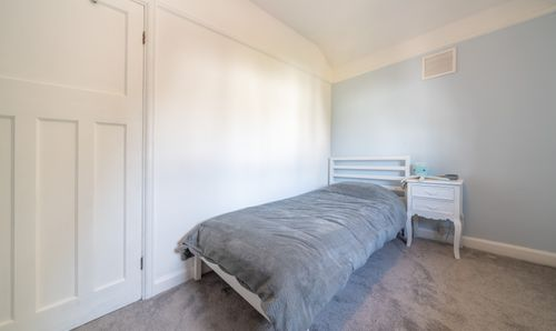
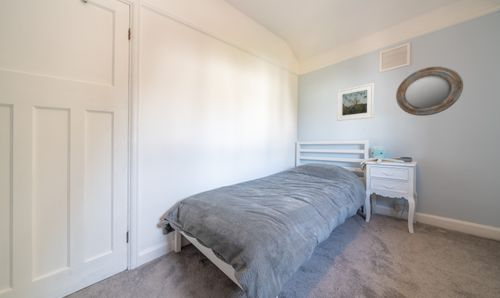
+ home mirror [395,66,464,117]
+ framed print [336,82,375,122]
